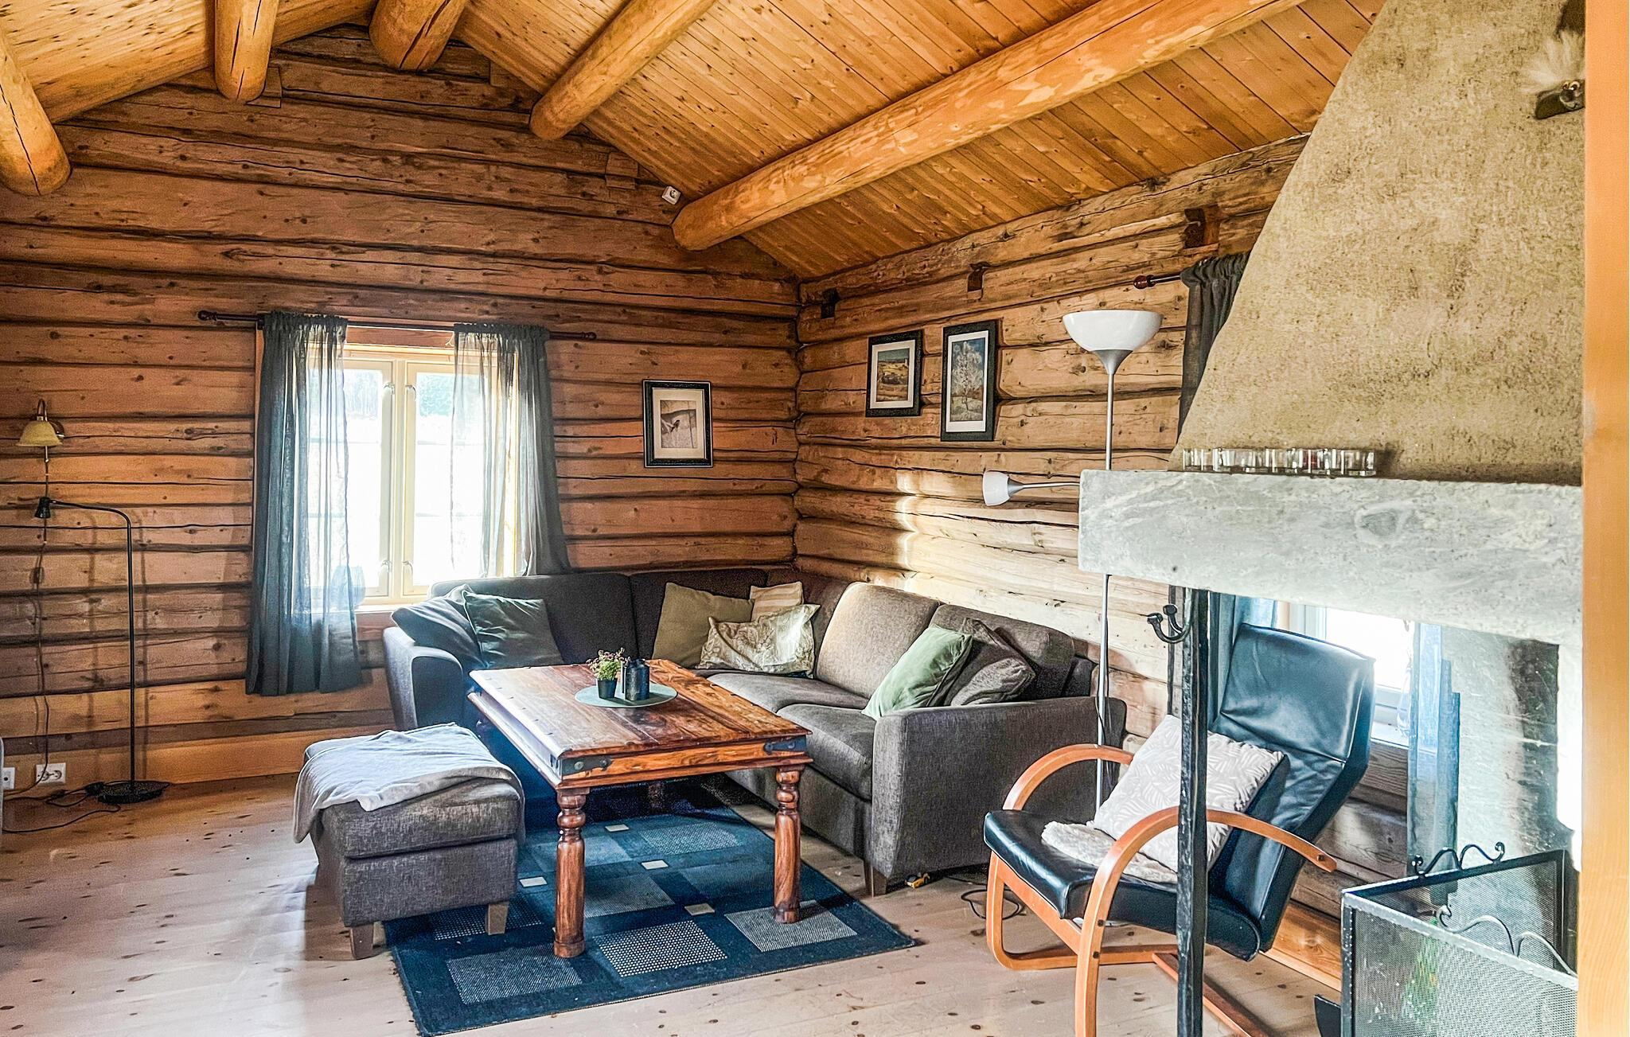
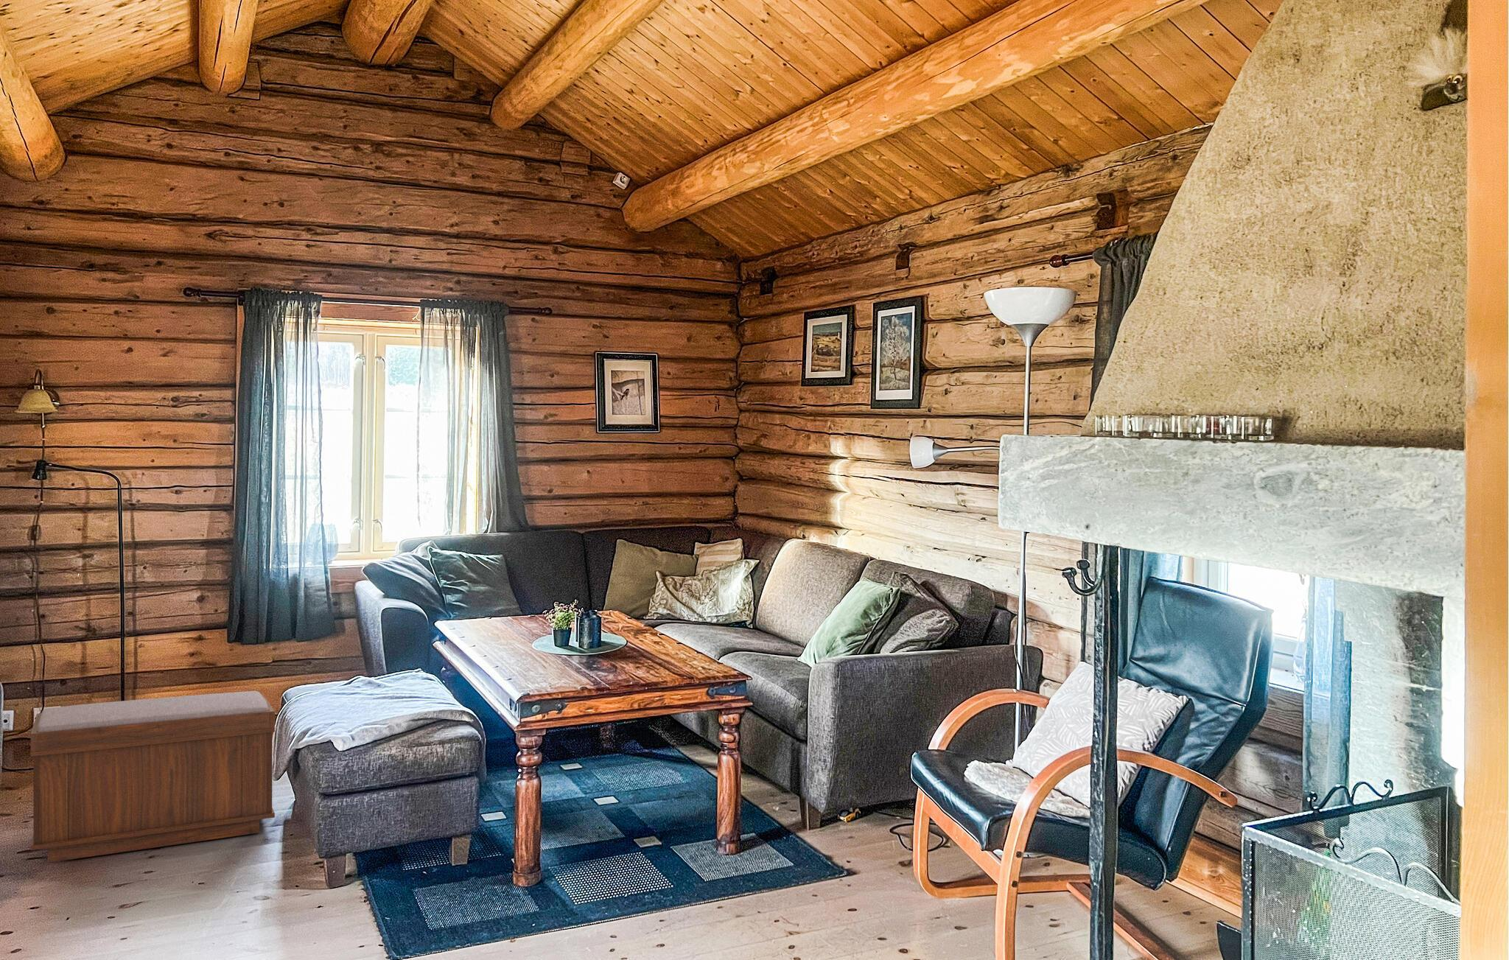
+ bench [30,691,276,863]
